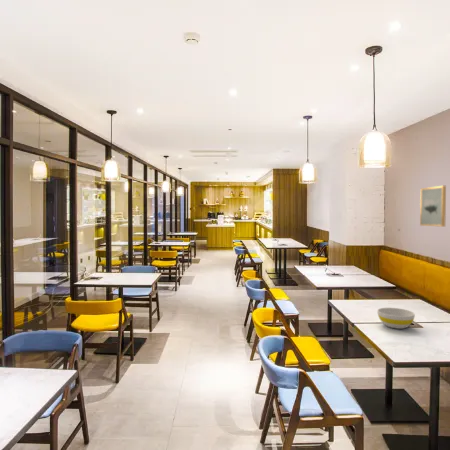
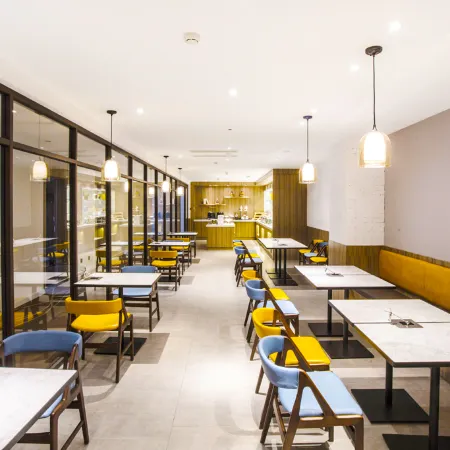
- bowl [376,307,416,330]
- wall art [419,185,447,228]
